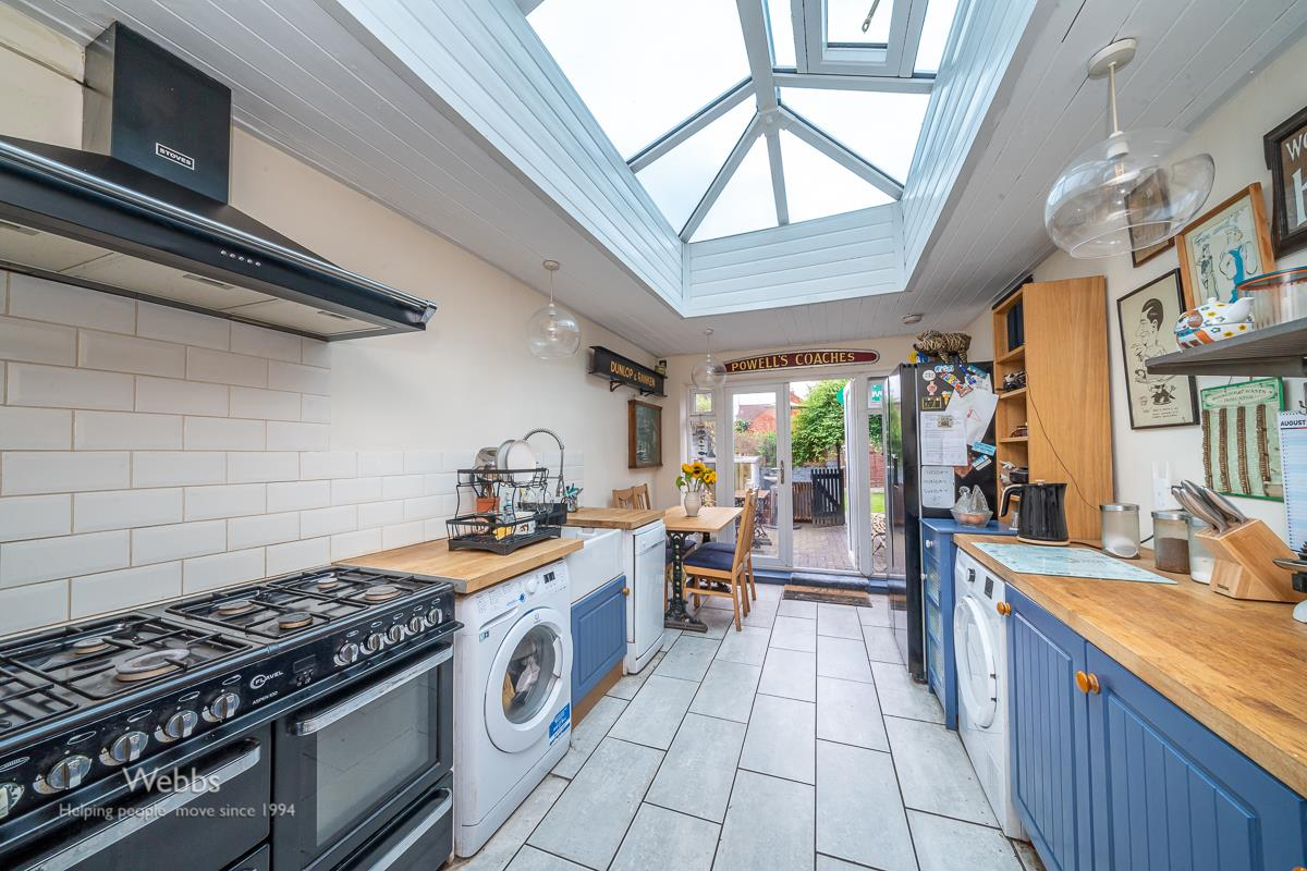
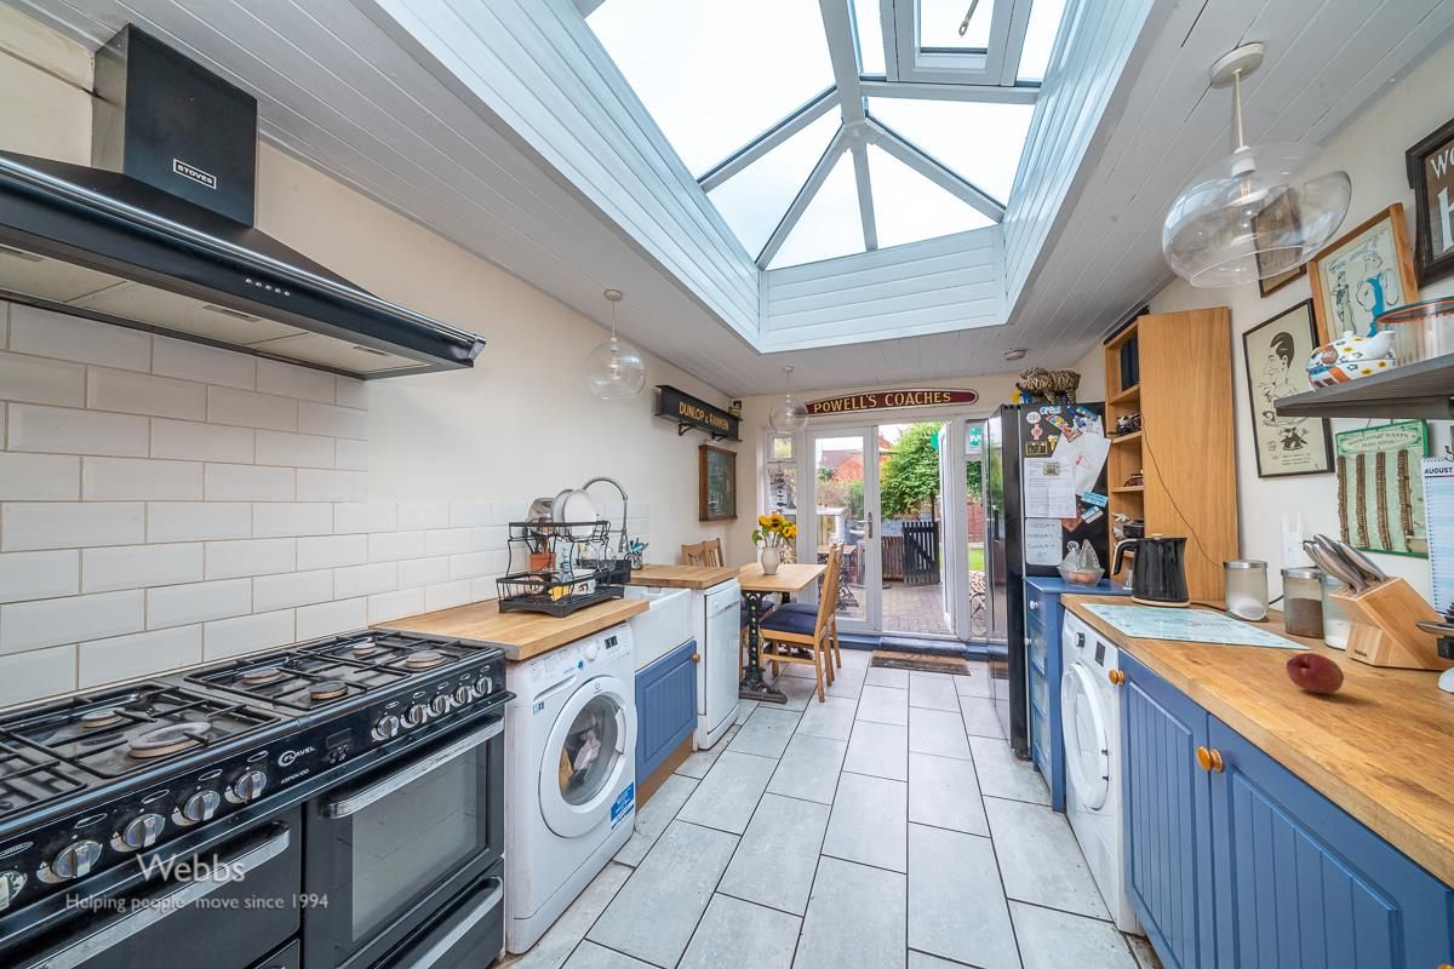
+ fruit [1286,652,1345,694]
